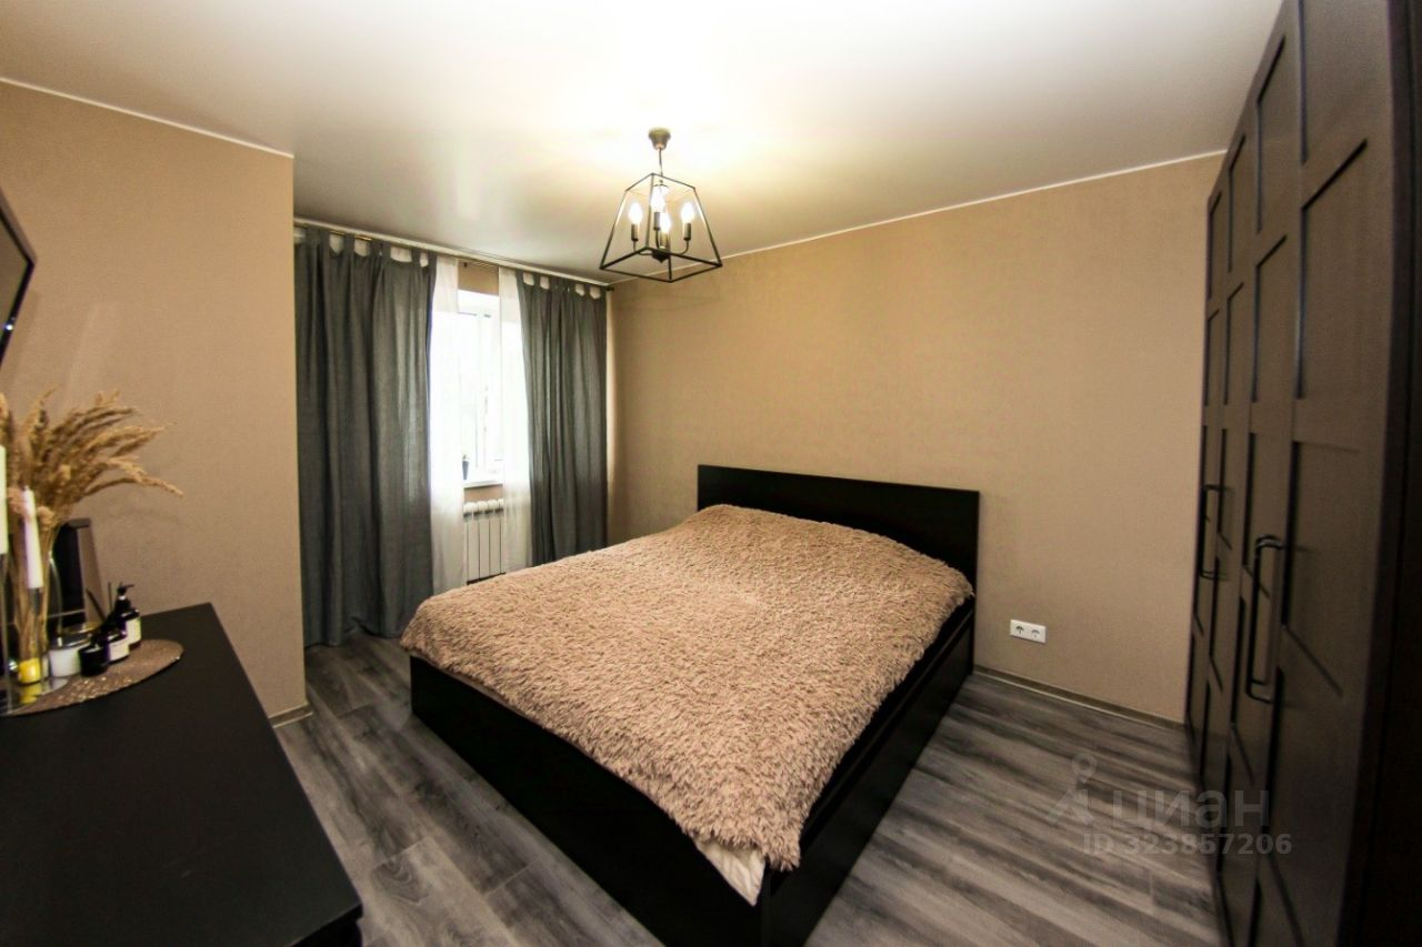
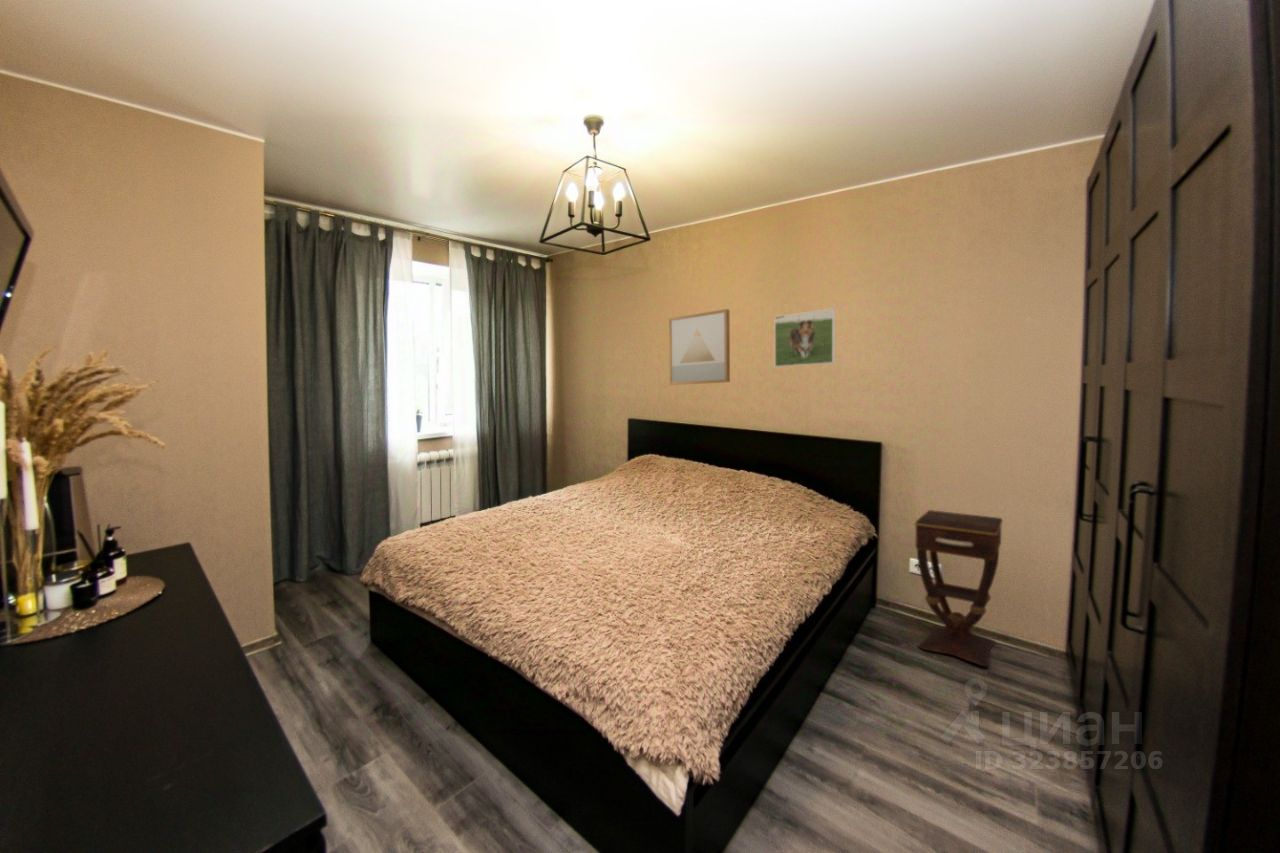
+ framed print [774,307,836,368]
+ side table [913,509,1004,667]
+ wall art [668,308,731,386]
